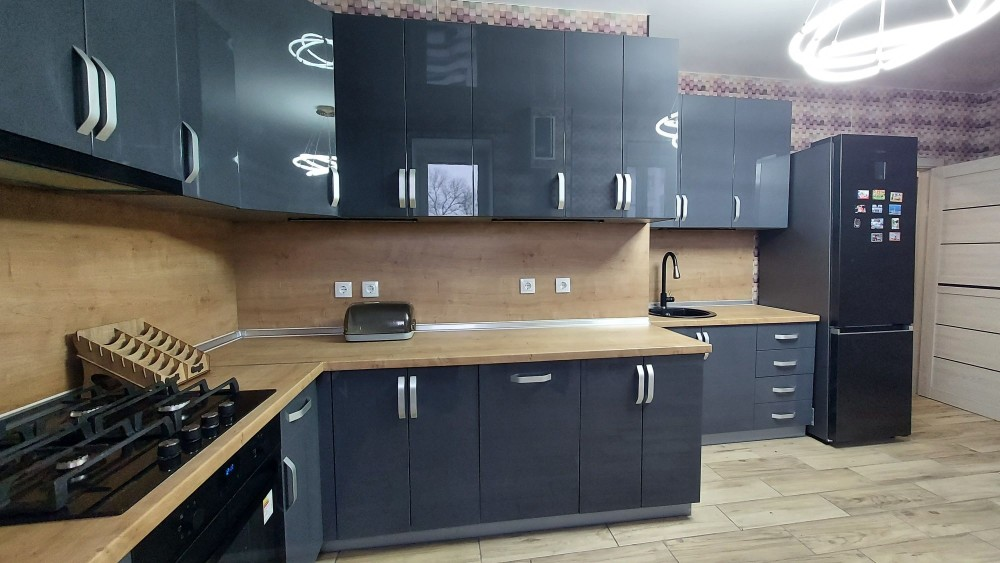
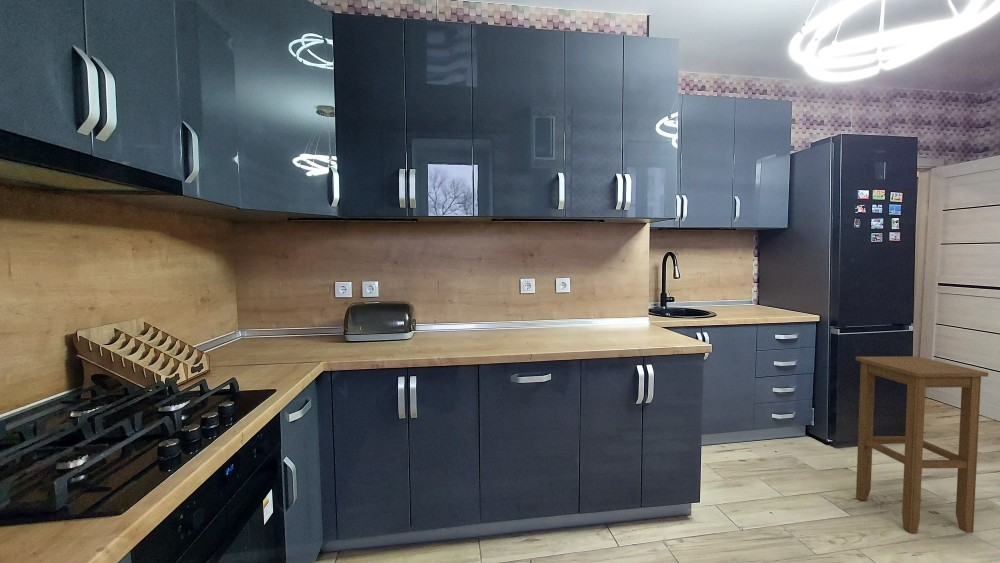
+ stool [855,355,989,534]
